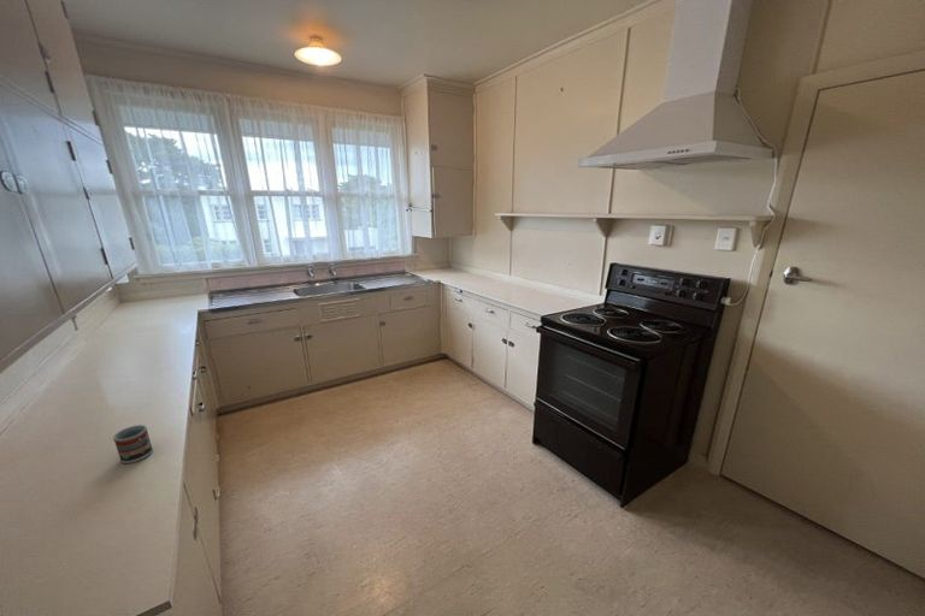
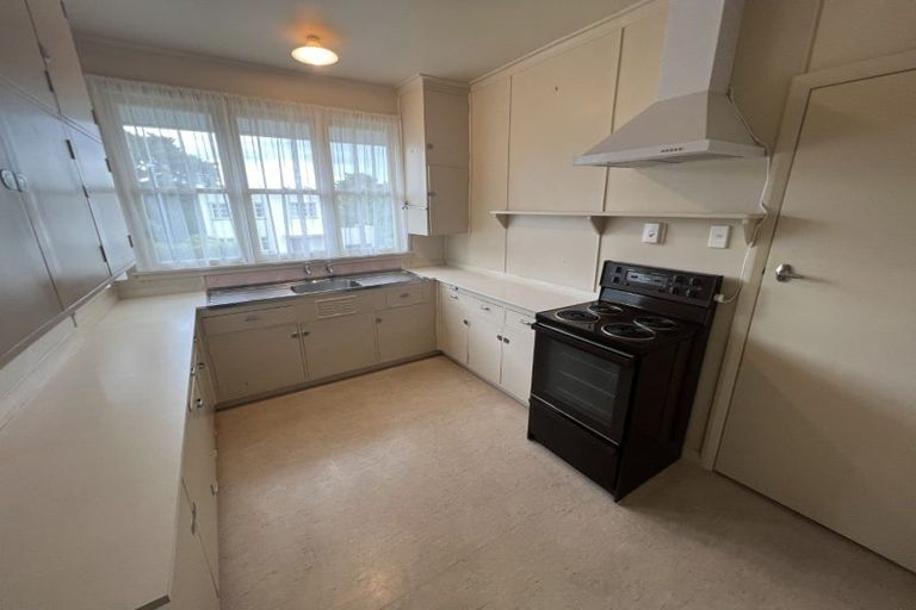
- cup [112,424,154,464]
